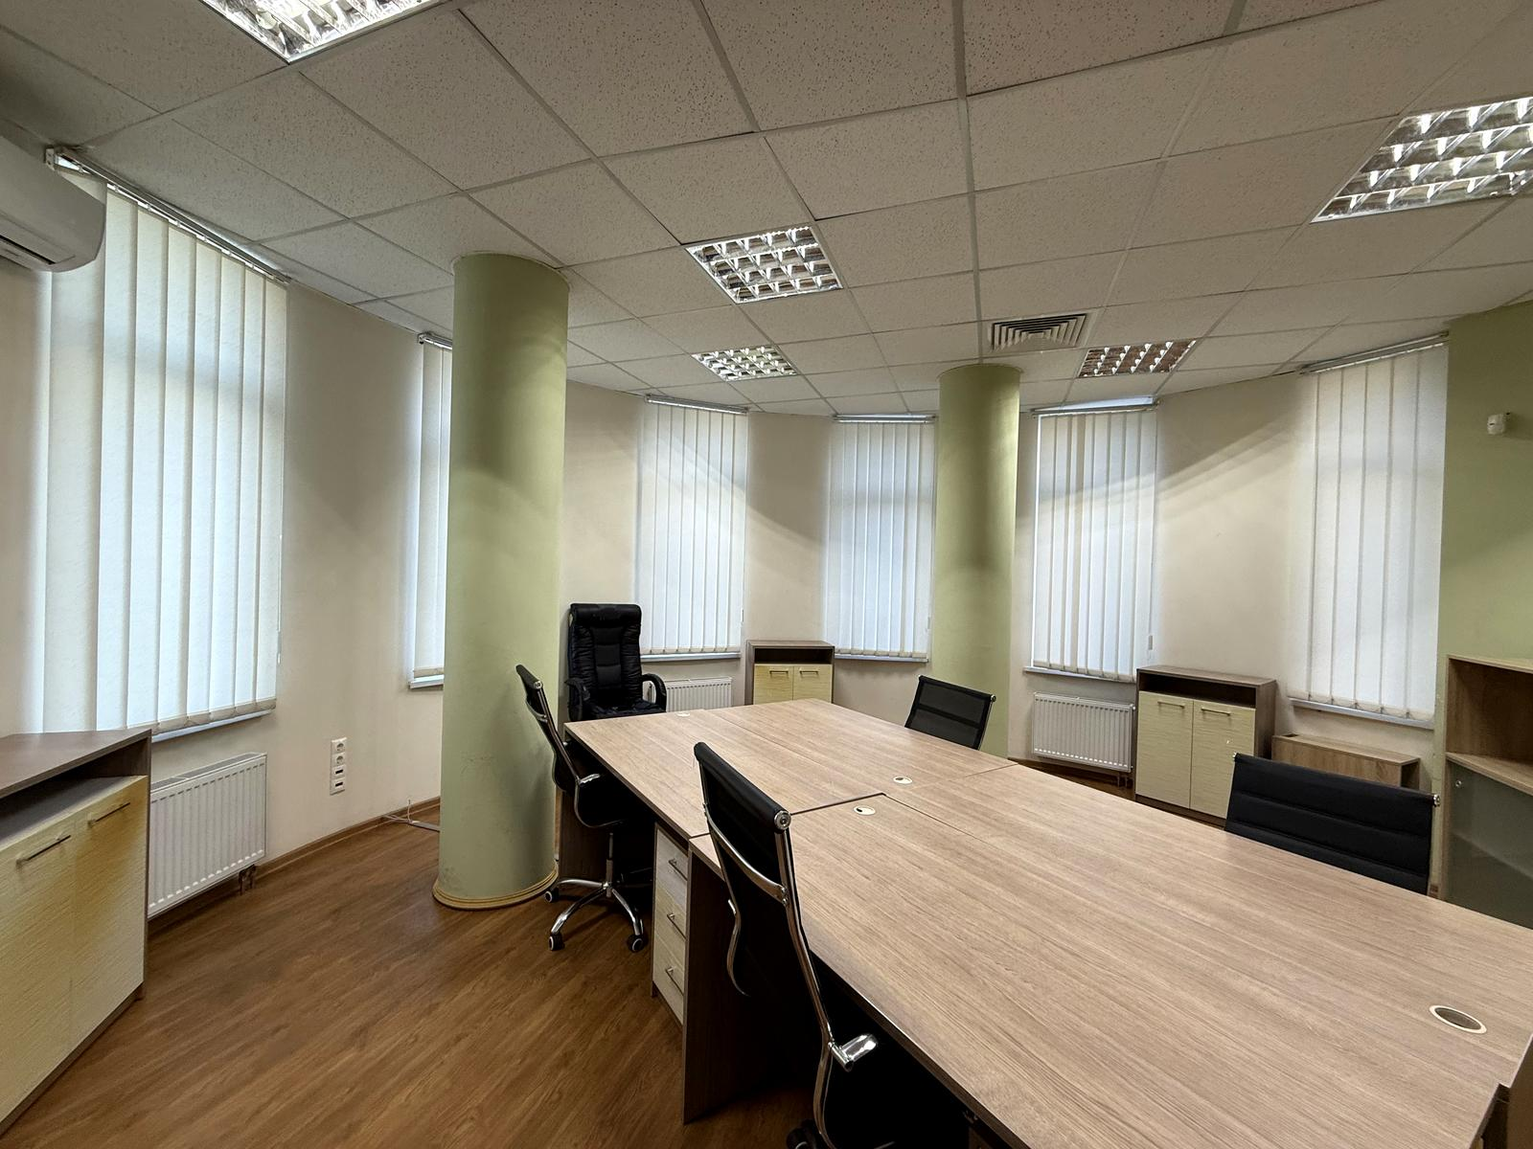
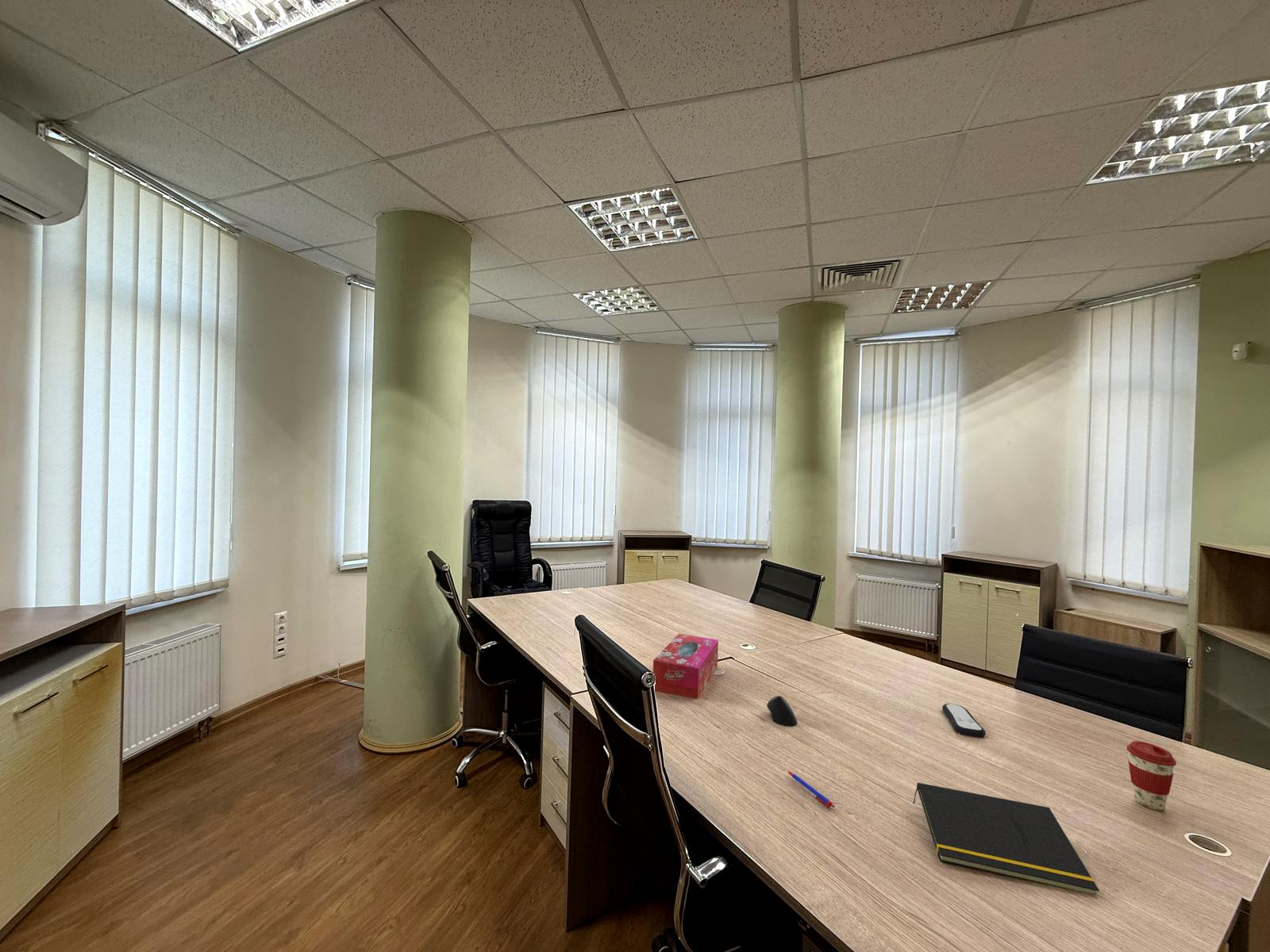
+ notepad [912,781,1100,895]
+ coffee cup [1126,740,1177,811]
+ pen [787,770,835,808]
+ tissue box [652,633,719,700]
+ remote control [941,703,987,738]
+ computer mouse [766,695,798,727]
